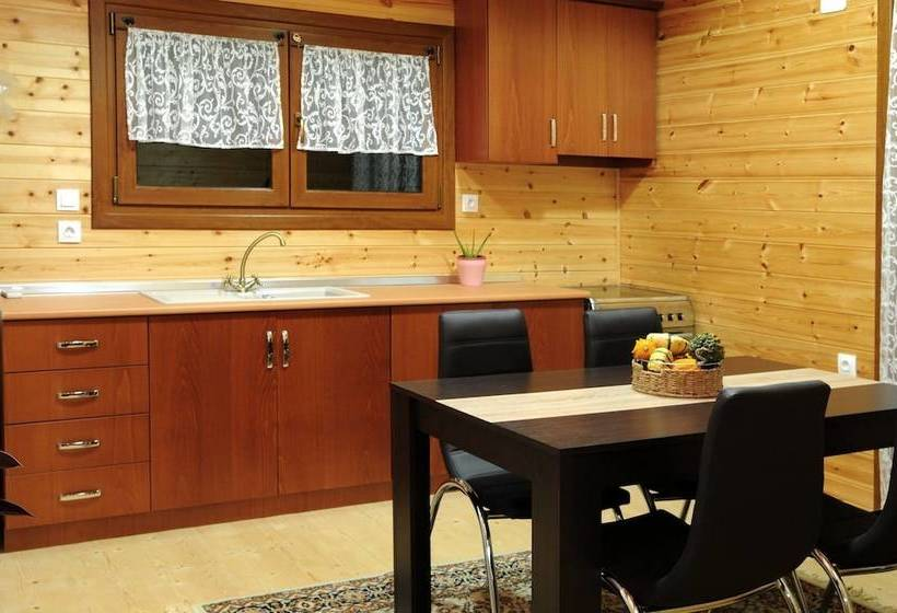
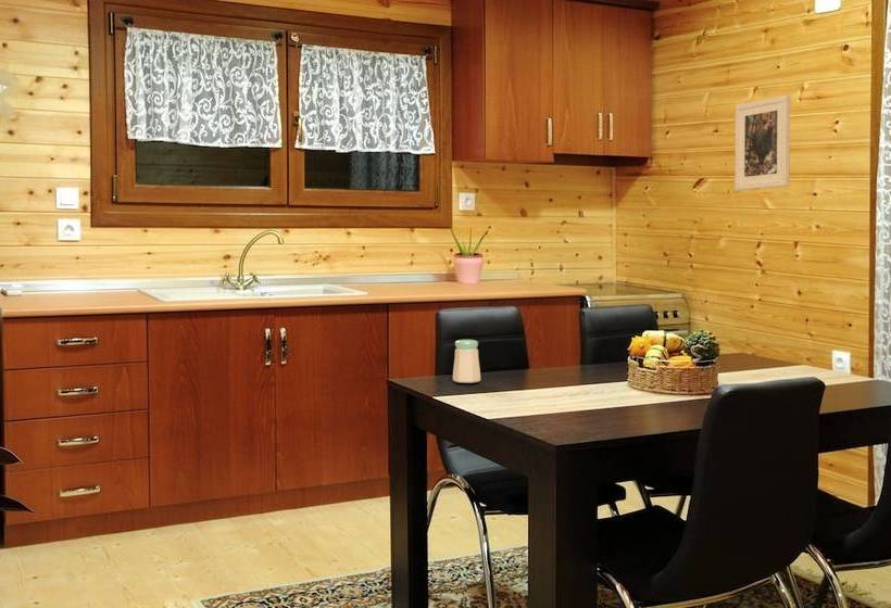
+ salt shaker [452,339,481,384]
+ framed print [733,94,791,191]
